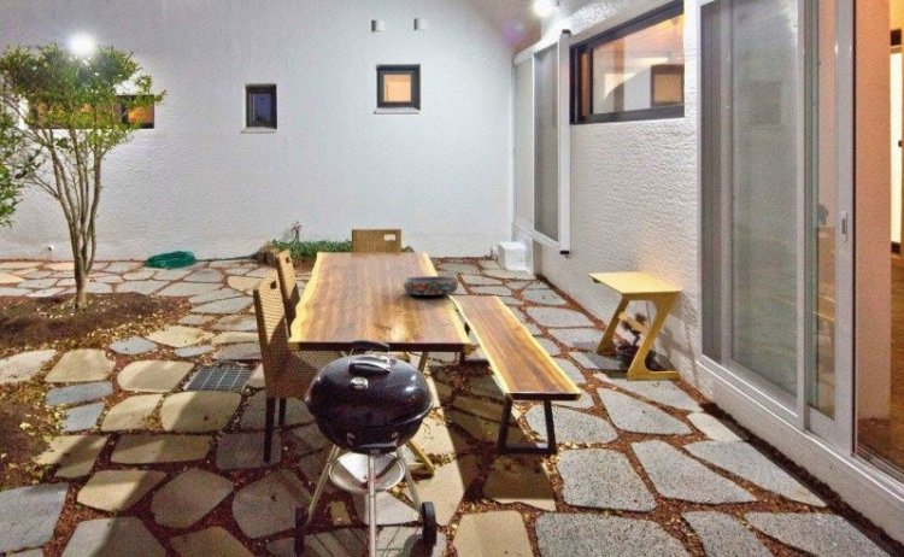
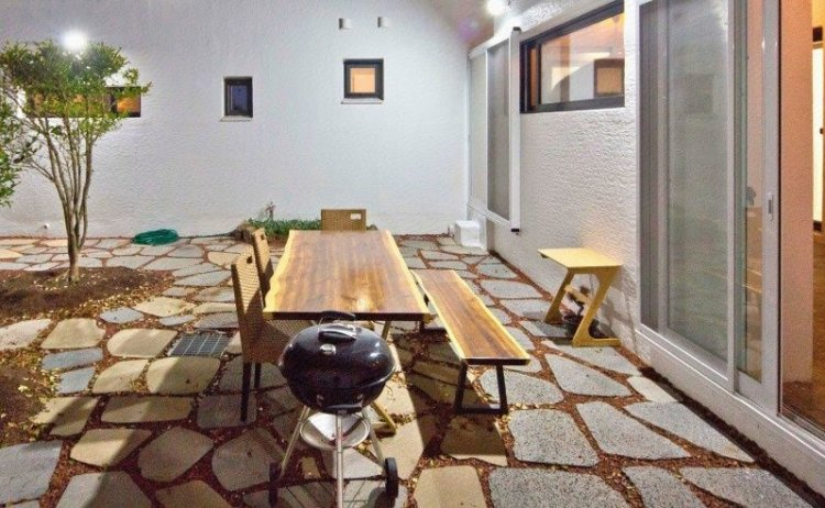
- bowl [403,275,459,297]
